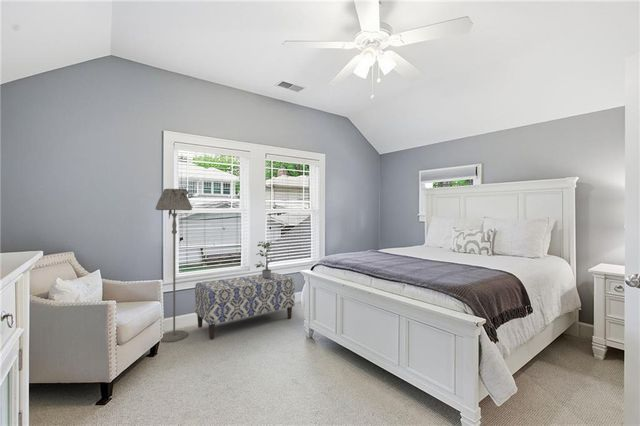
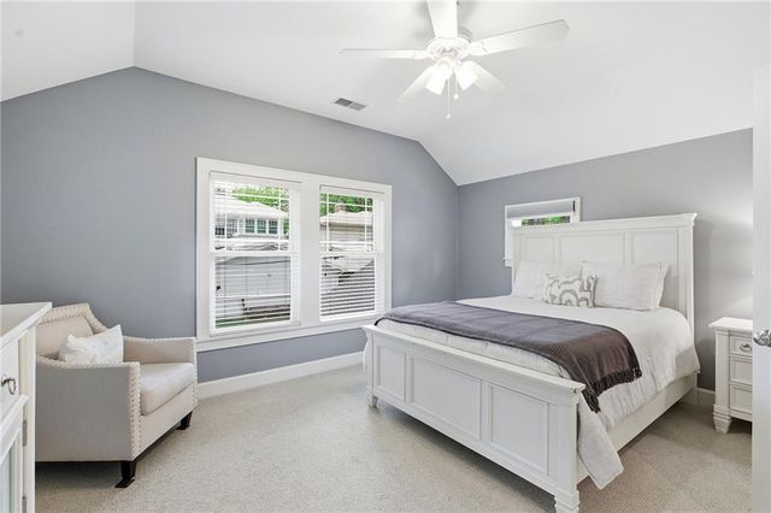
- potted plant [255,240,275,278]
- floor lamp [155,188,193,343]
- bench [194,272,296,340]
